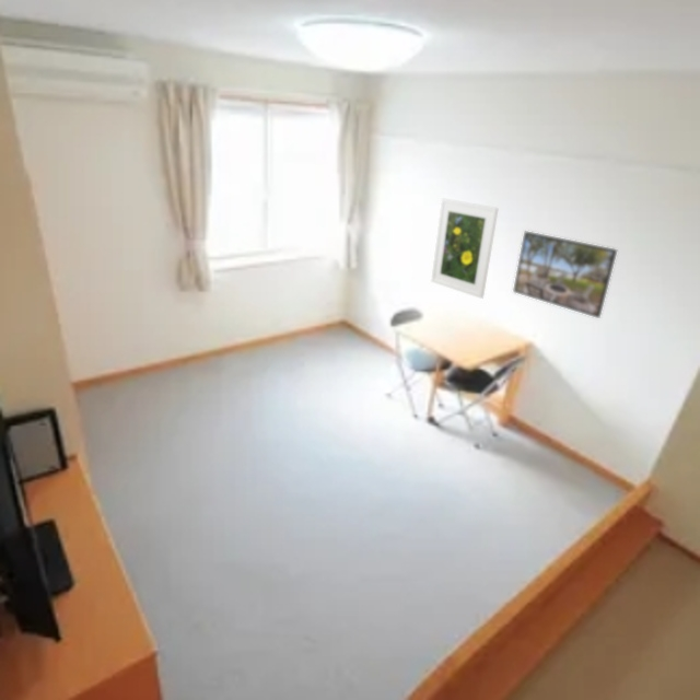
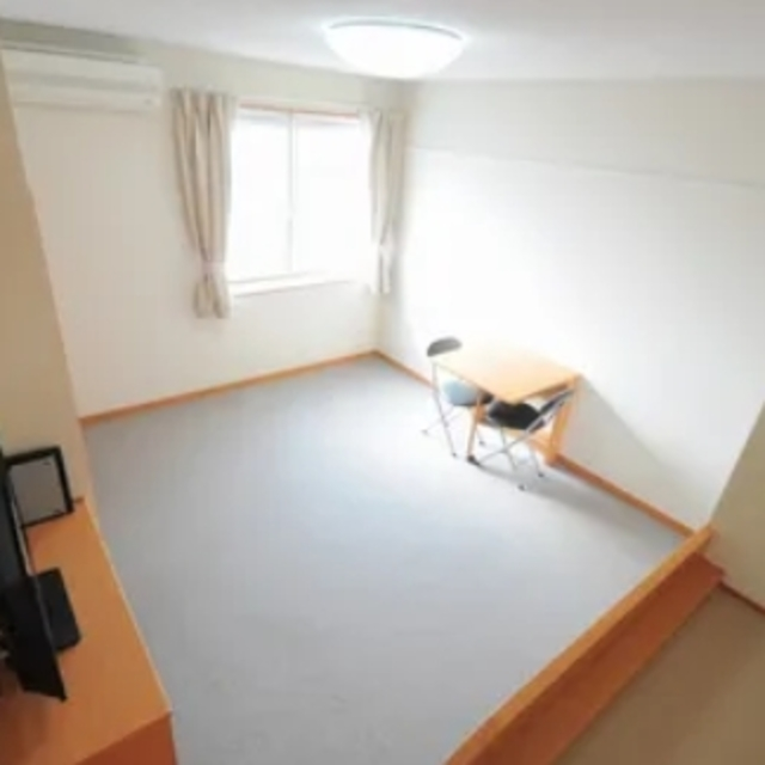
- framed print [512,230,618,319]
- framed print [430,197,500,300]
